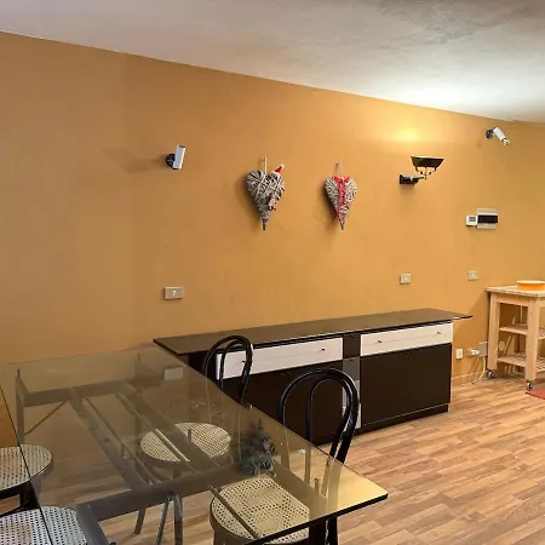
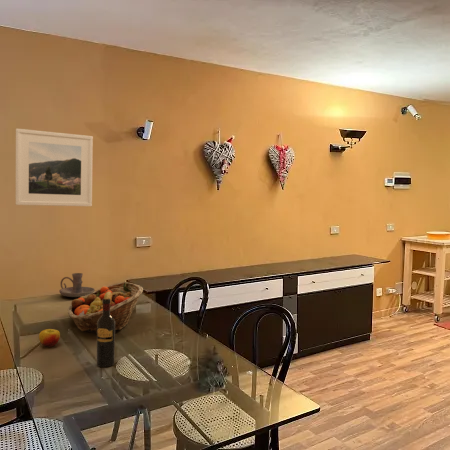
+ candle holder [58,272,96,298]
+ fruit basket [67,281,144,334]
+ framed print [14,128,94,207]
+ apple [38,328,61,348]
+ wine bottle [96,298,116,368]
